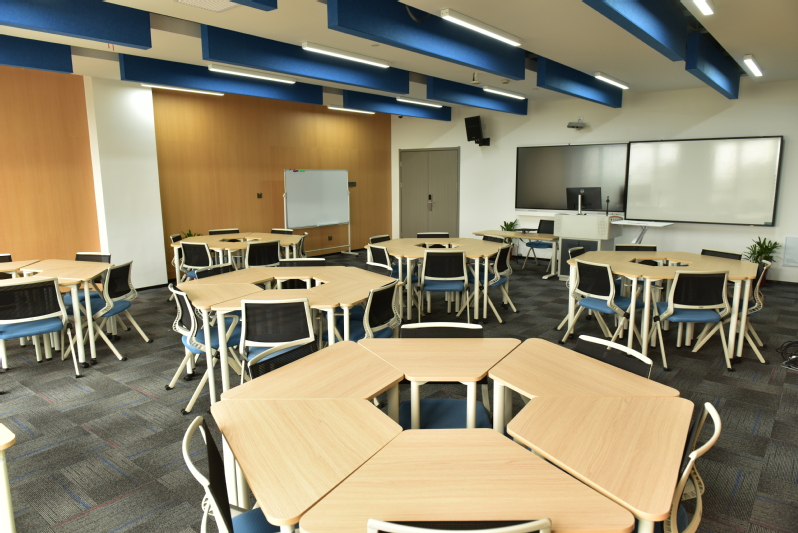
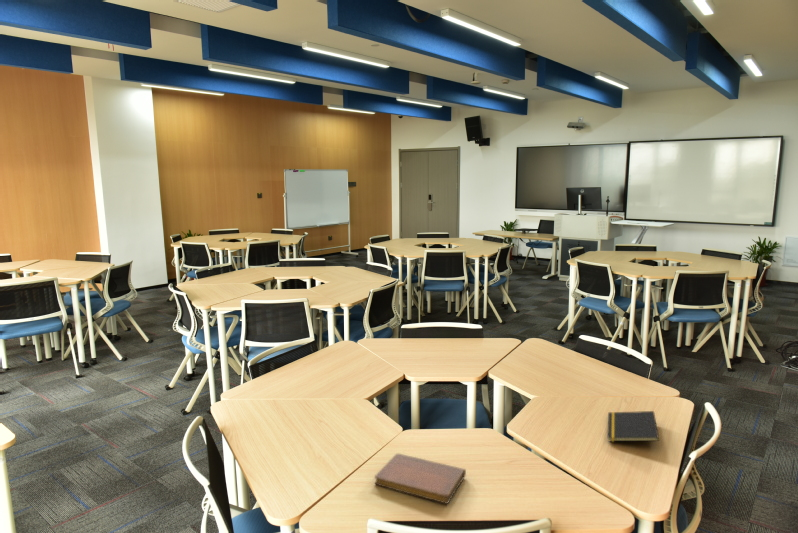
+ notepad [607,410,660,443]
+ notebook [374,453,467,505]
